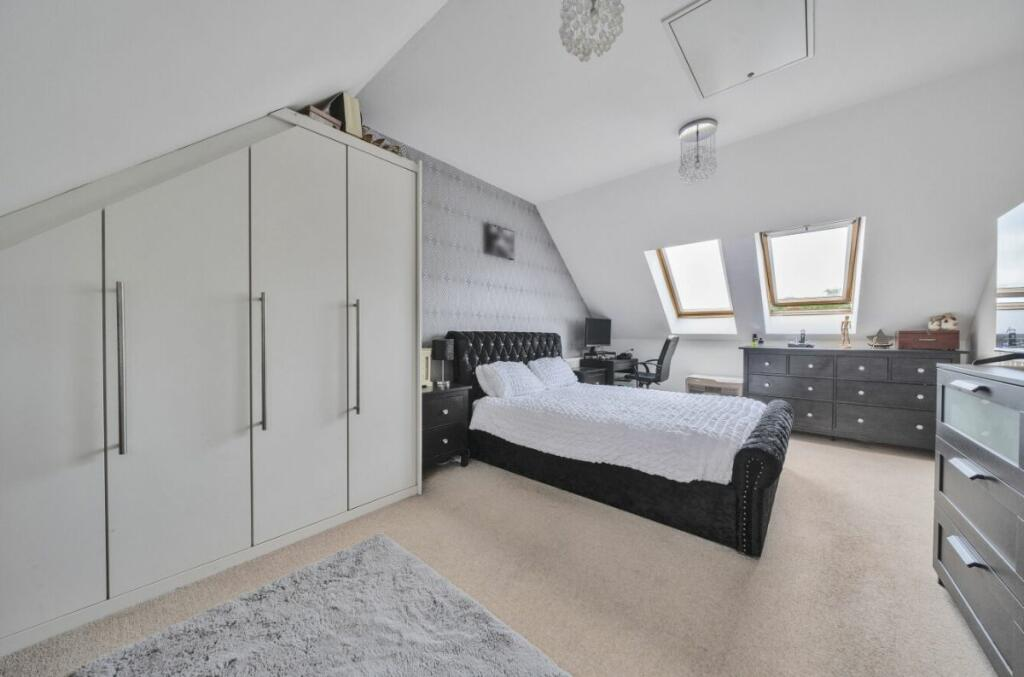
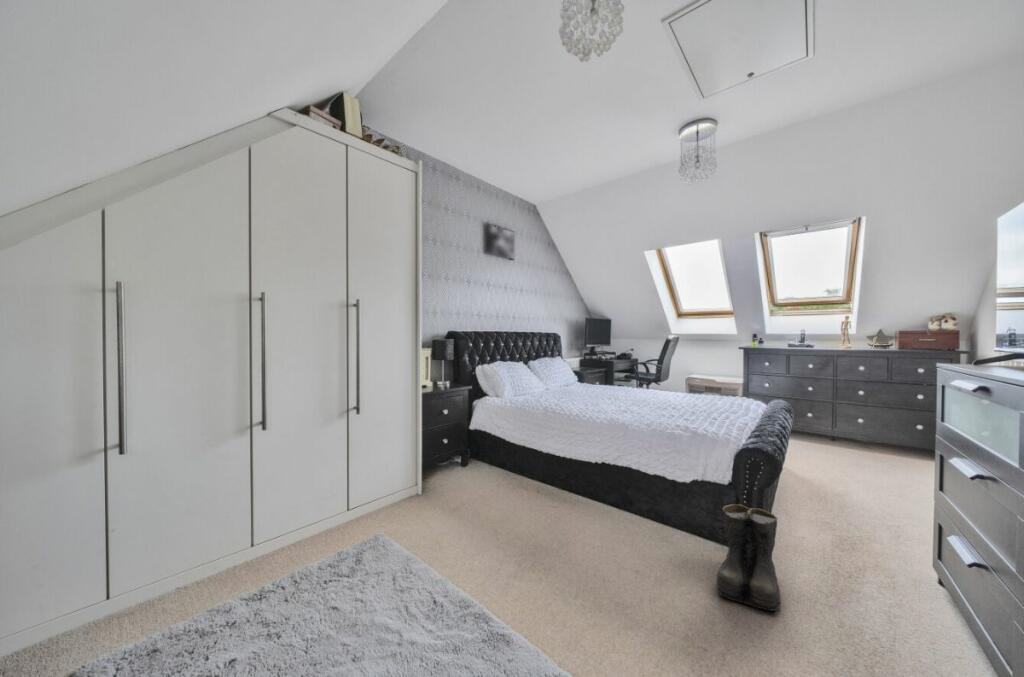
+ boots [716,503,782,613]
